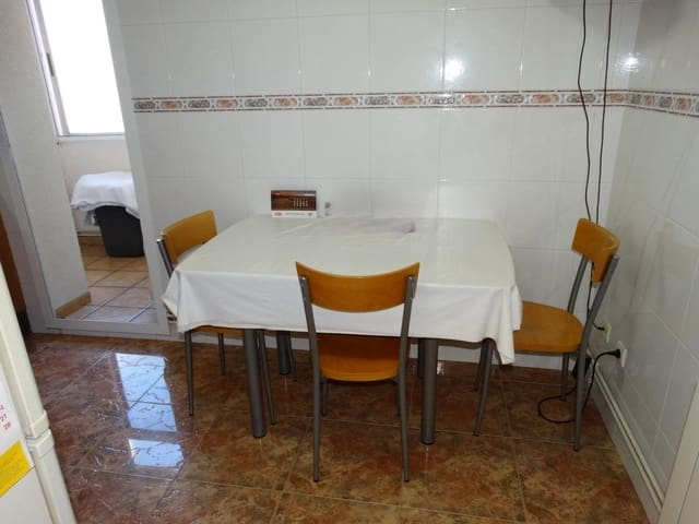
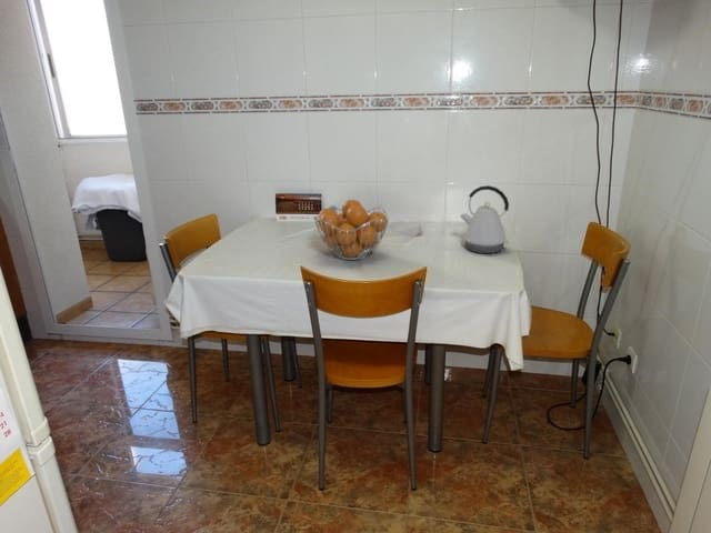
+ fruit basket [314,199,390,261]
+ kettle [459,184,510,254]
